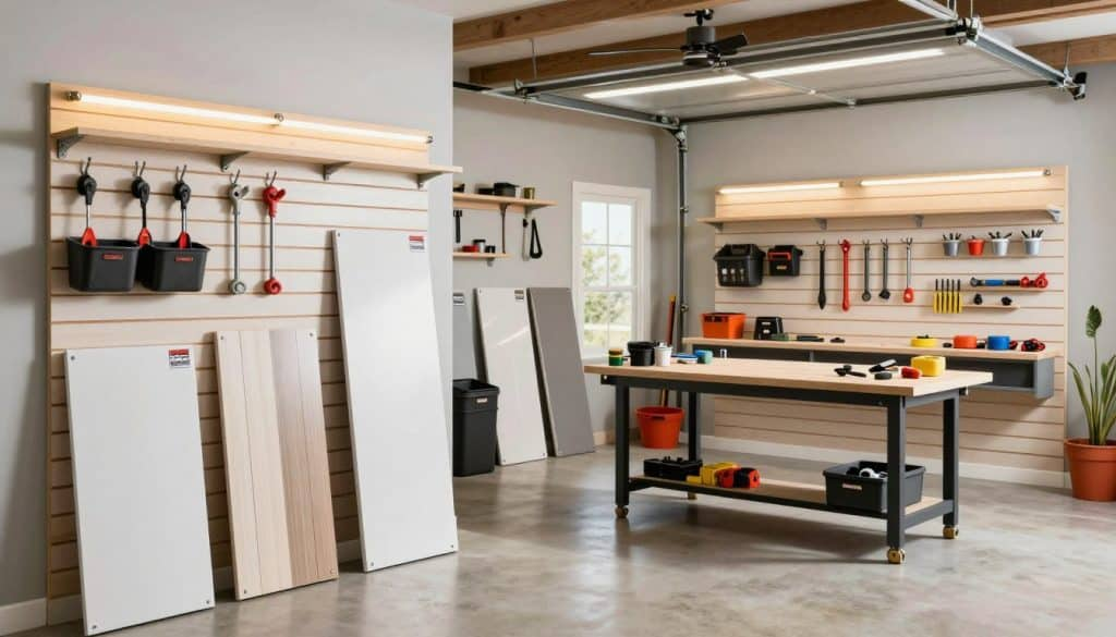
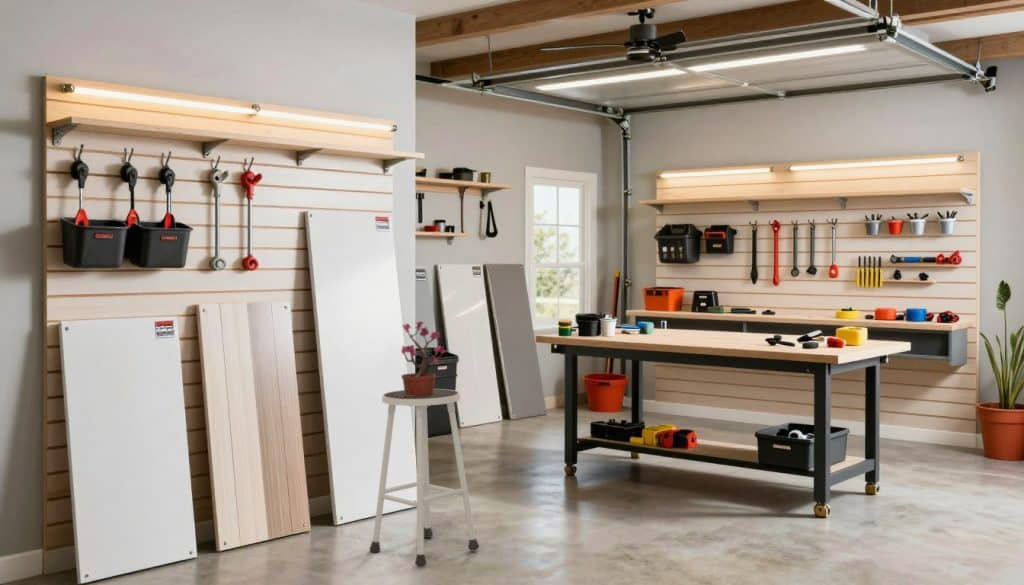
+ potted plant [398,320,447,398]
+ stool [369,388,480,567]
